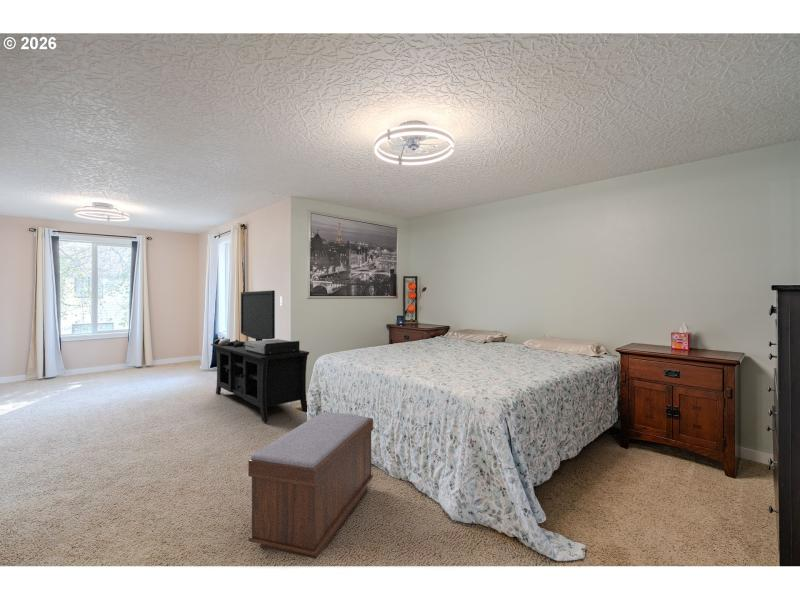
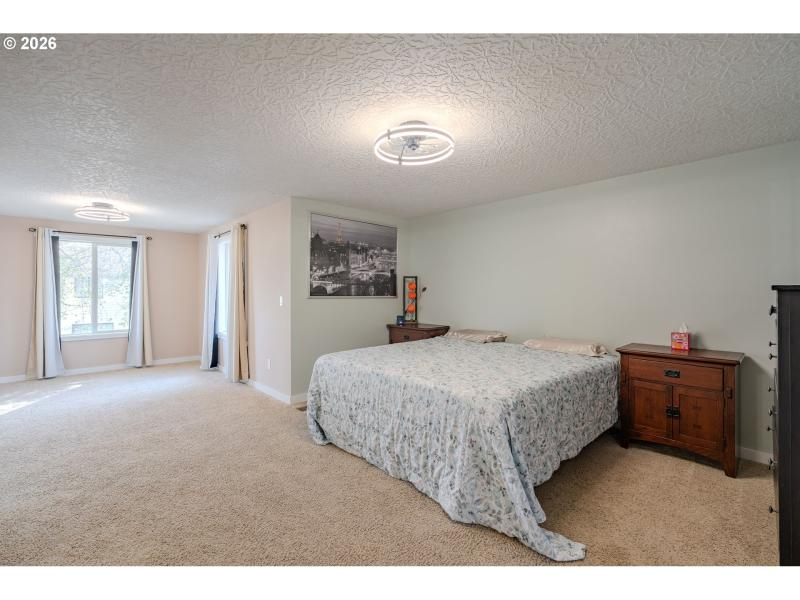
- media console [210,289,310,423]
- bench [247,411,374,560]
